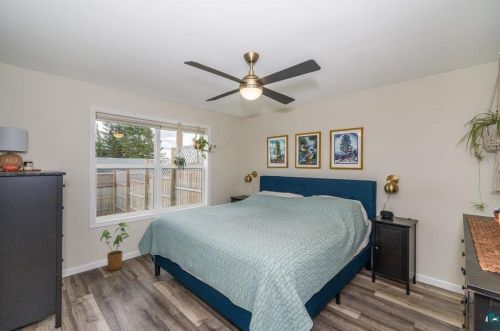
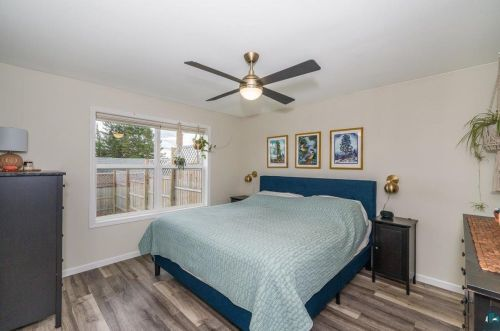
- house plant [99,221,130,272]
